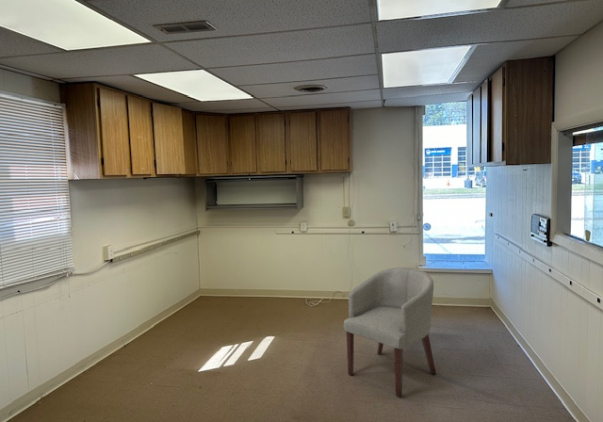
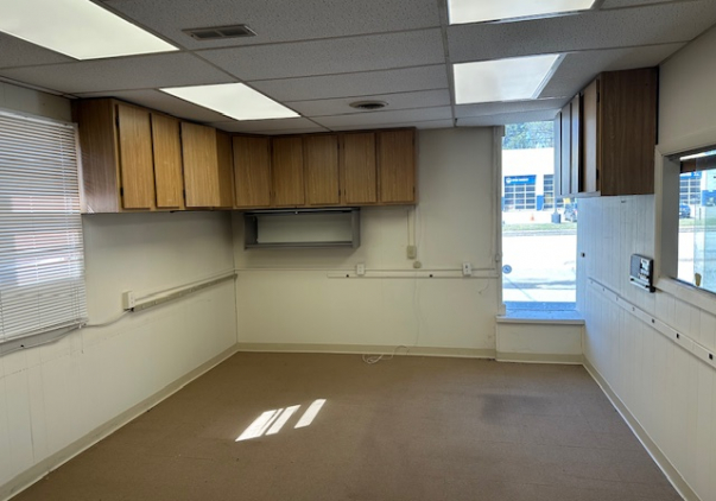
- chair [343,266,437,398]
